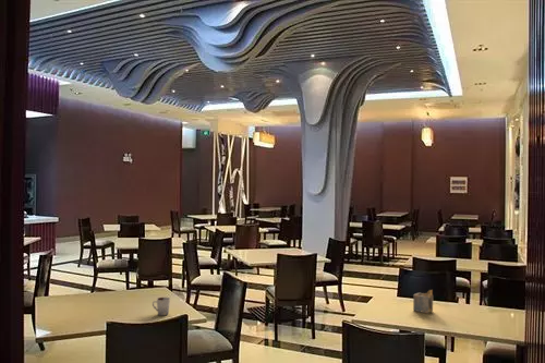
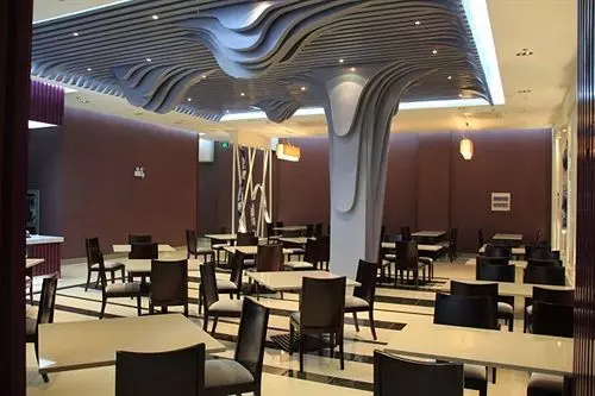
- cup [152,297,171,316]
- napkin holder [412,289,434,315]
